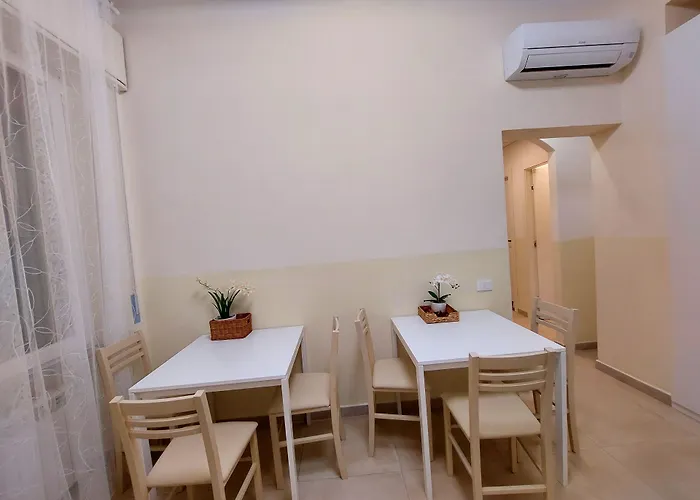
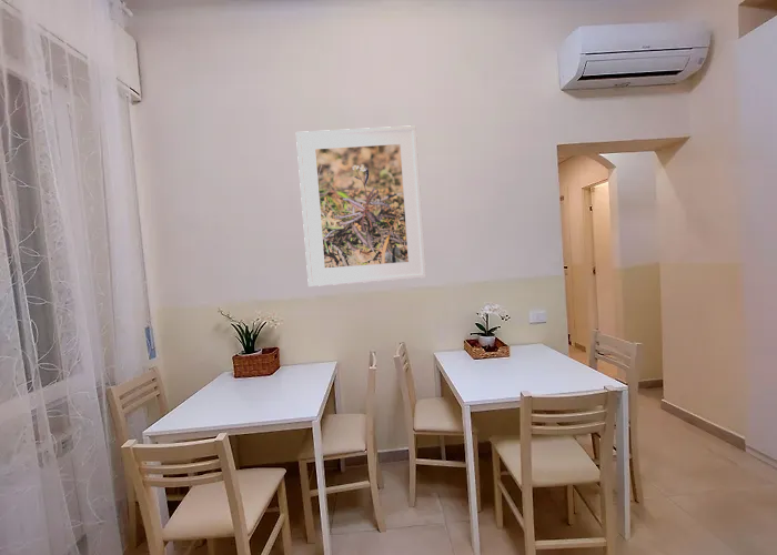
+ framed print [295,124,427,287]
